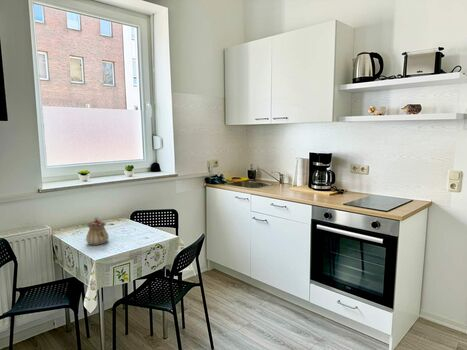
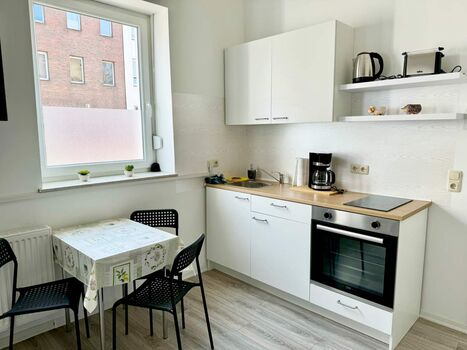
- teapot [85,216,110,246]
